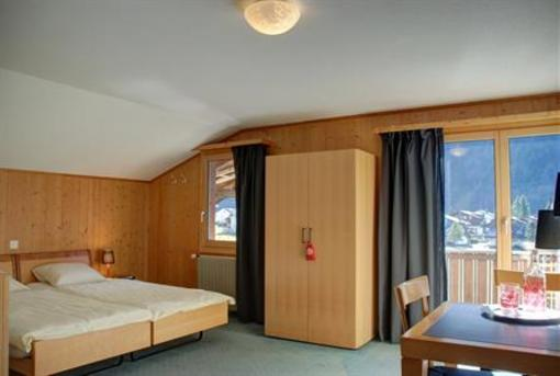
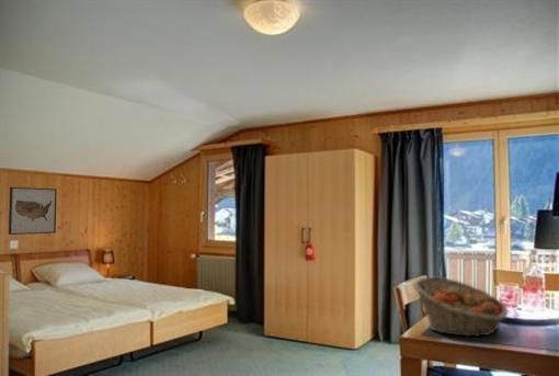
+ fruit basket [412,276,509,338]
+ wall art [8,186,58,236]
